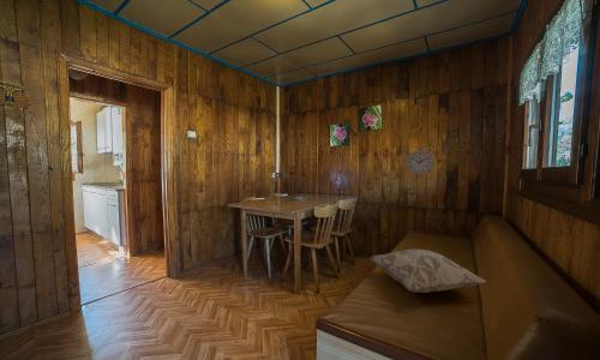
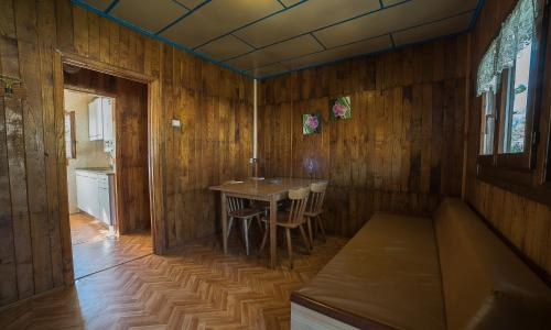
- wall clock [406,149,434,176]
- decorative pillow [368,247,487,294]
